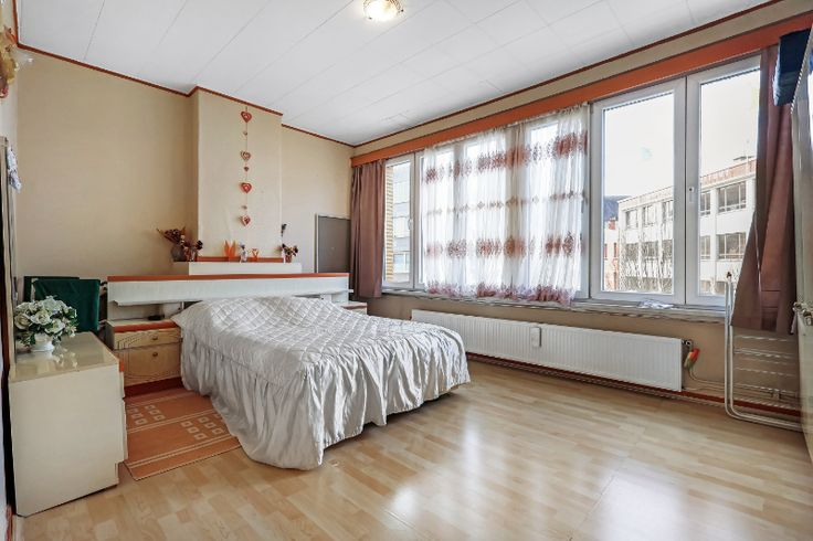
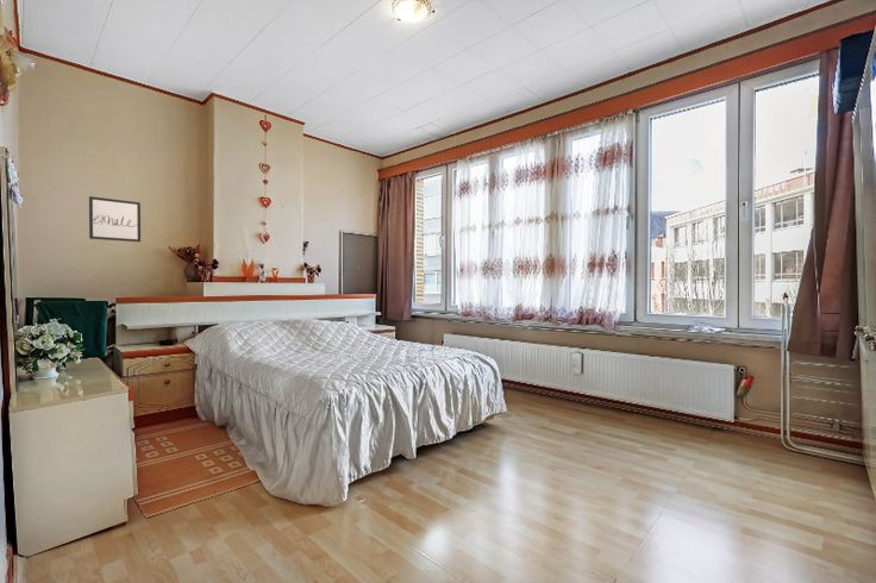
+ wall art [88,195,142,243]
